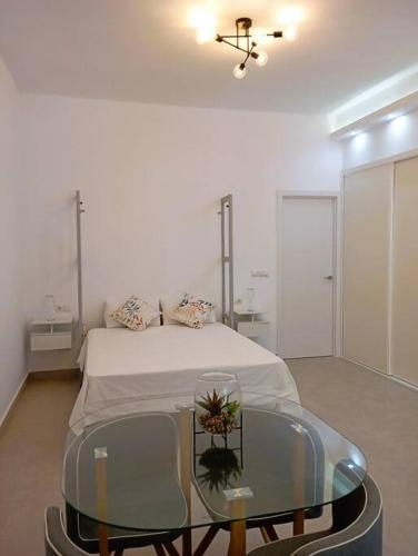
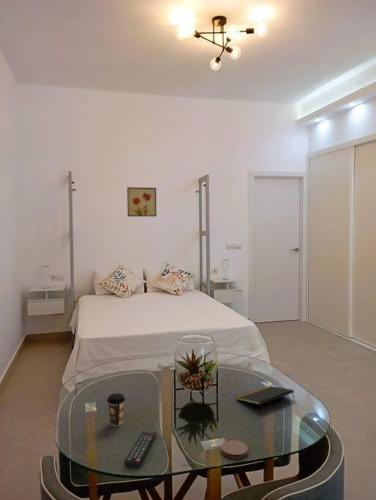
+ remote control [123,430,157,470]
+ notepad [235,385,295,406]
+ wall art [126,186,157,217]
+ coffee cup [106,392,126,427]
+ coaster [220,439,249,459]
